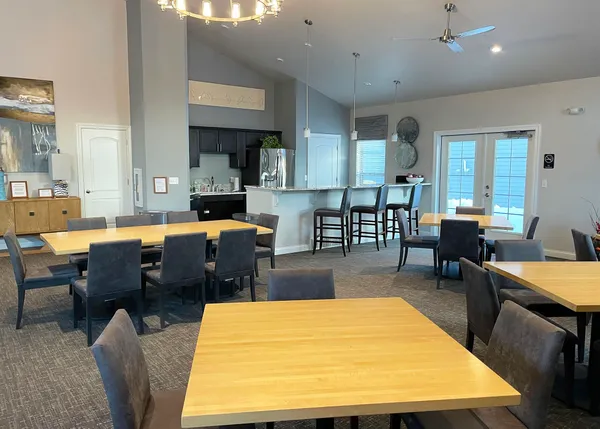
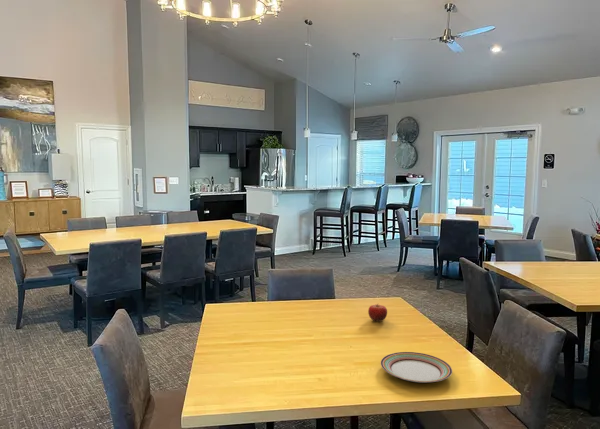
+ plate [380,351,453,384]
+ fruit [367,303,388,322]
